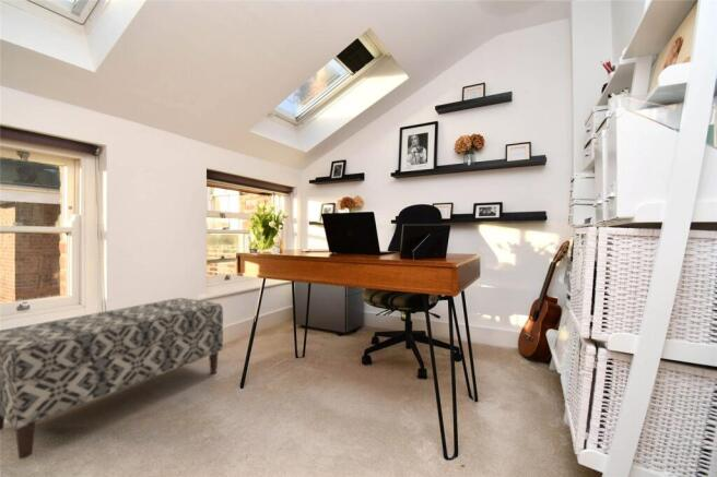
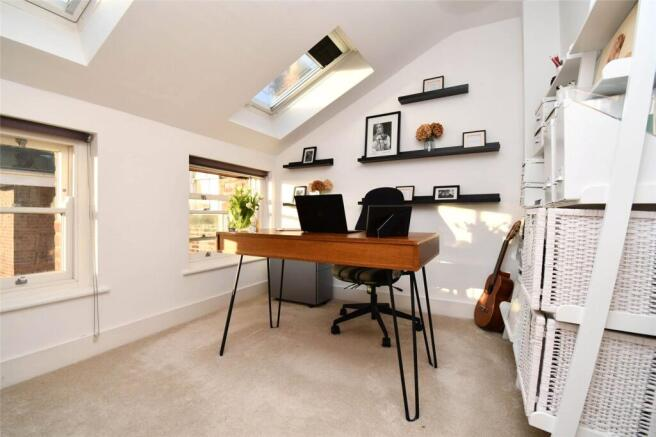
- bench [0,297,224,460]
